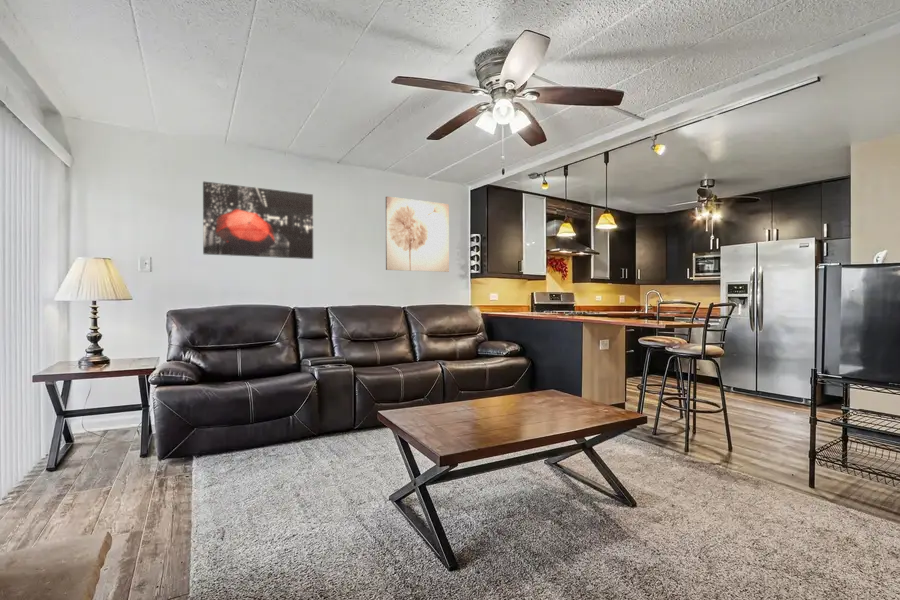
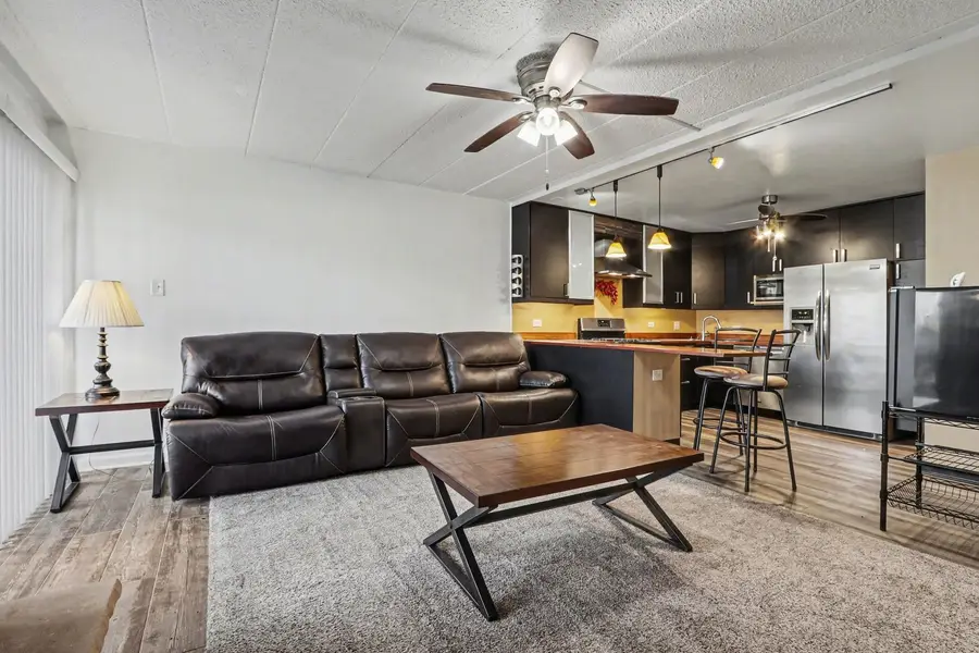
- wall art [202,180,314,260]
- wall art [385,196,450,273]
